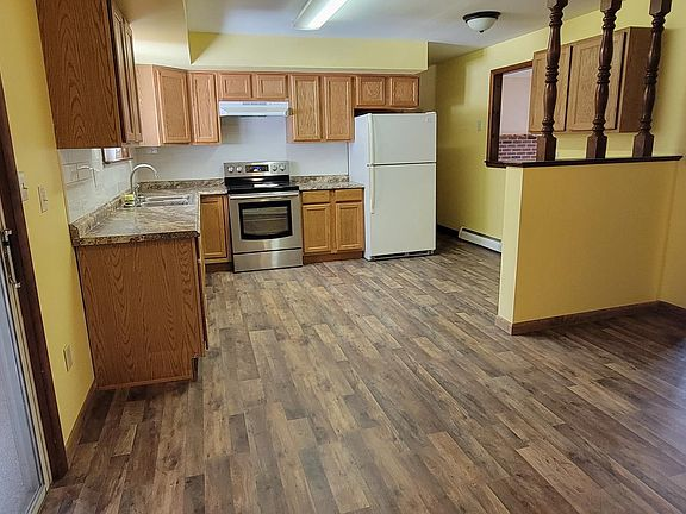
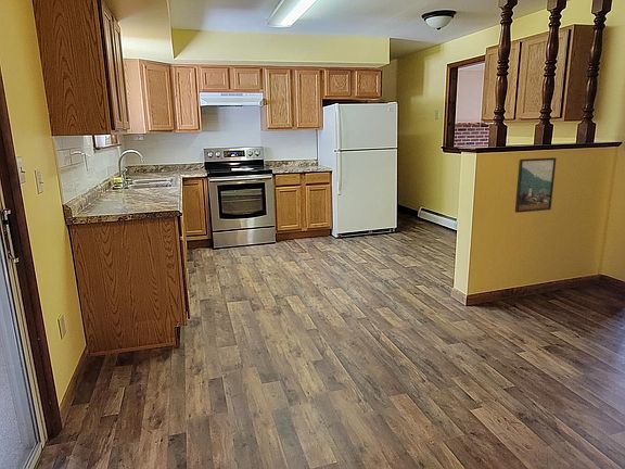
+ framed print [514,156,557,214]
